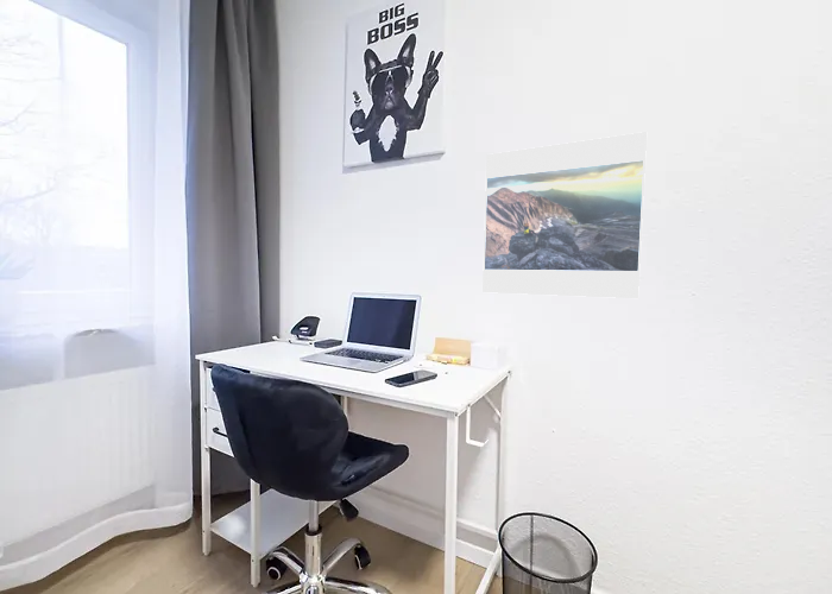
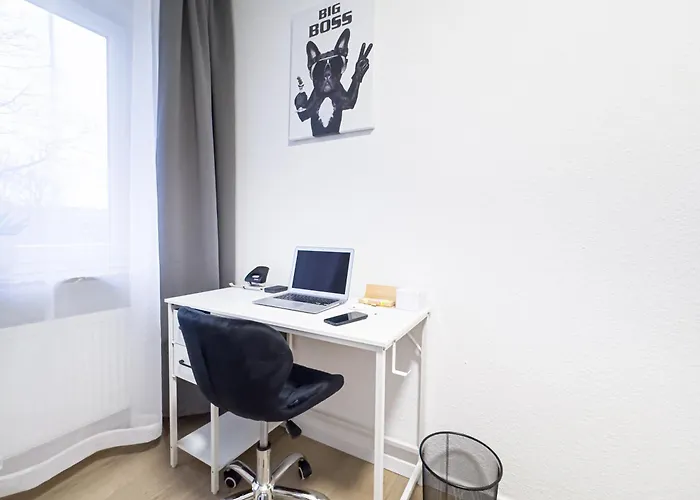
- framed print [481,131,648,299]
